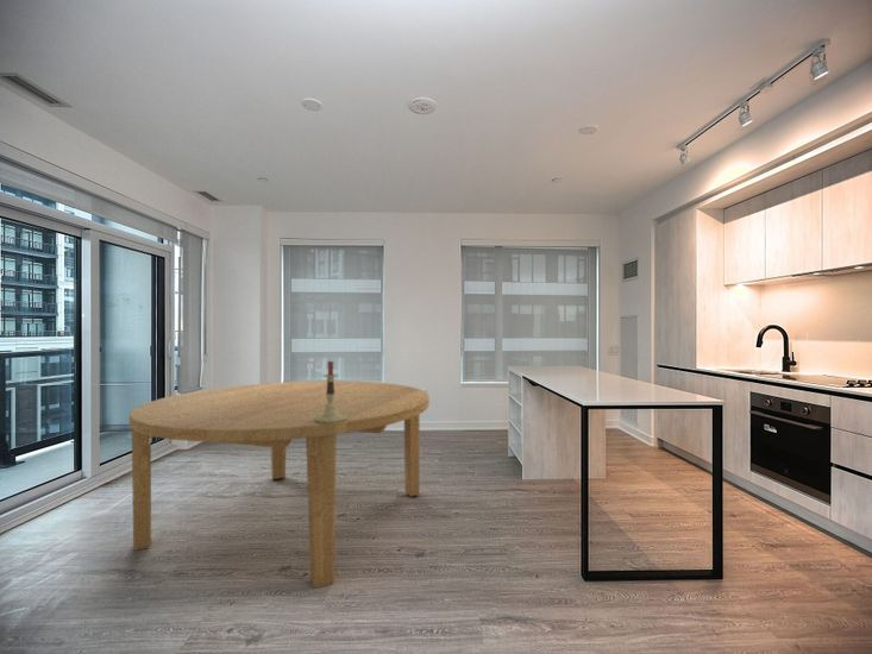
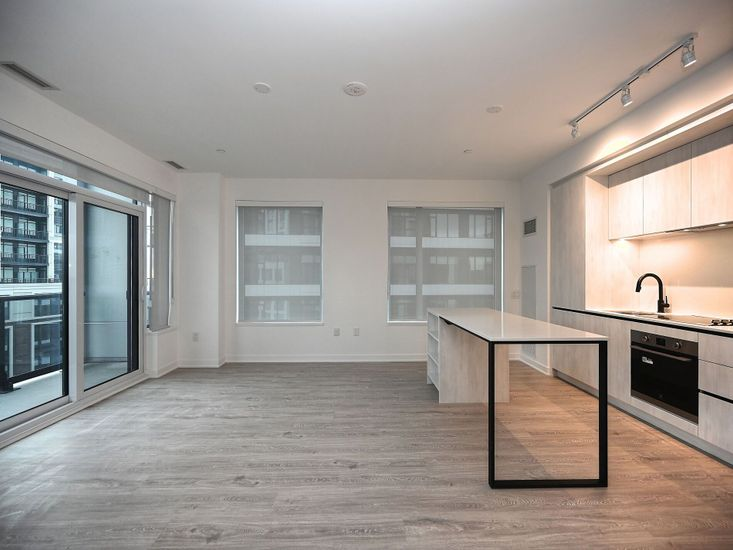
- dining table [128,381,431,590]
- candlestick [314,360,347,423]
